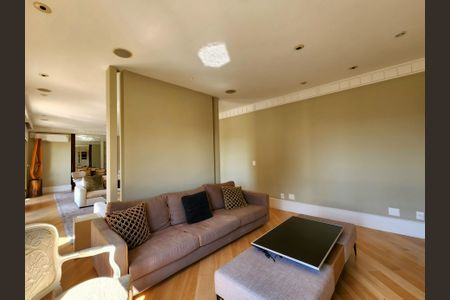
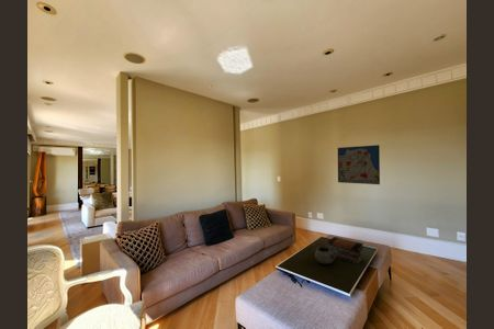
+ decorative bowl [310,242,338,265]
+ book stack [327,236,364,265]
+ wall art [337,144,381,185]
